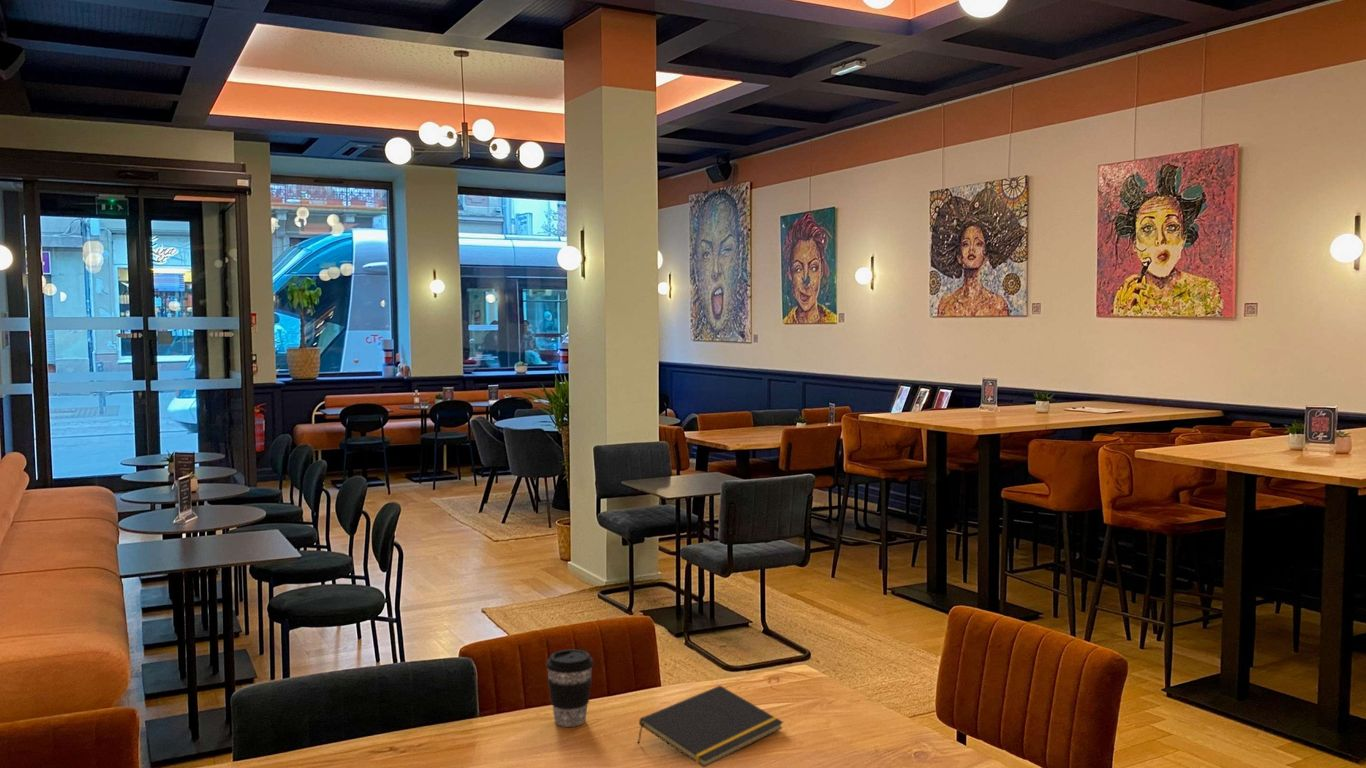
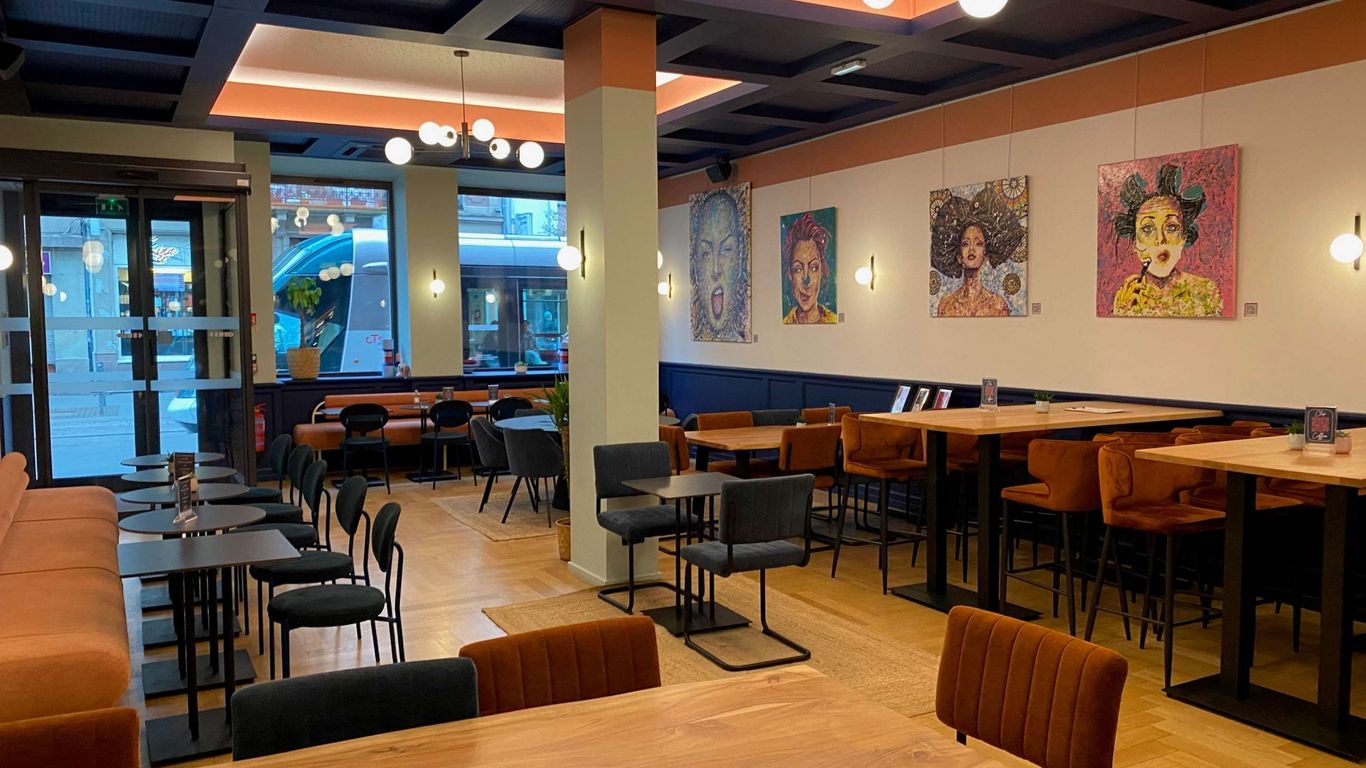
- coffee cup [545,648,595,728]
- notepad [637,685,784,768]
